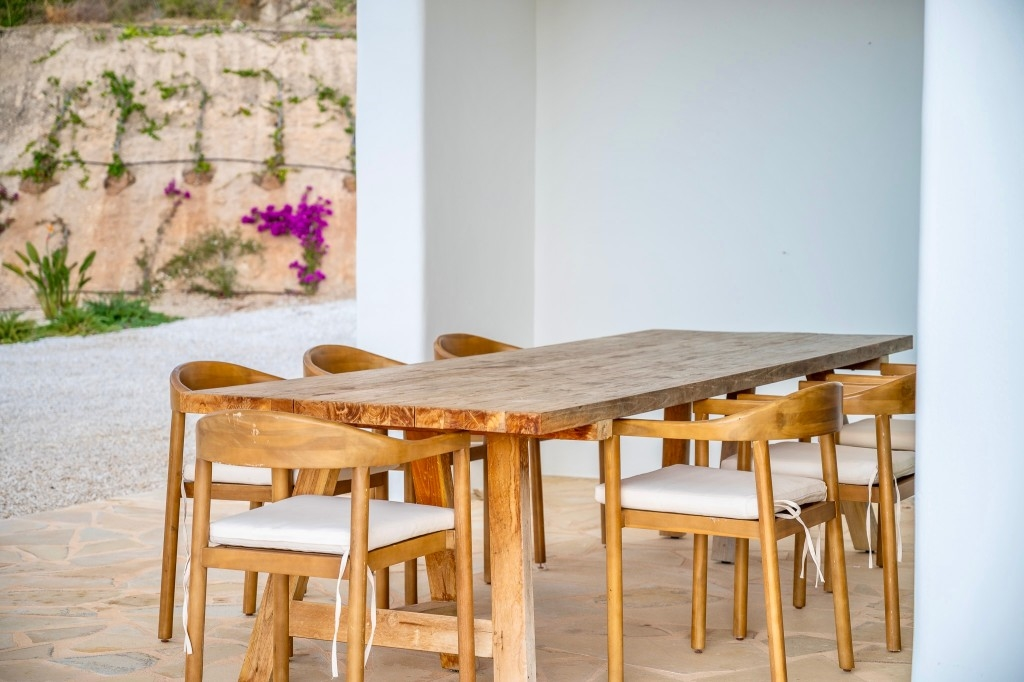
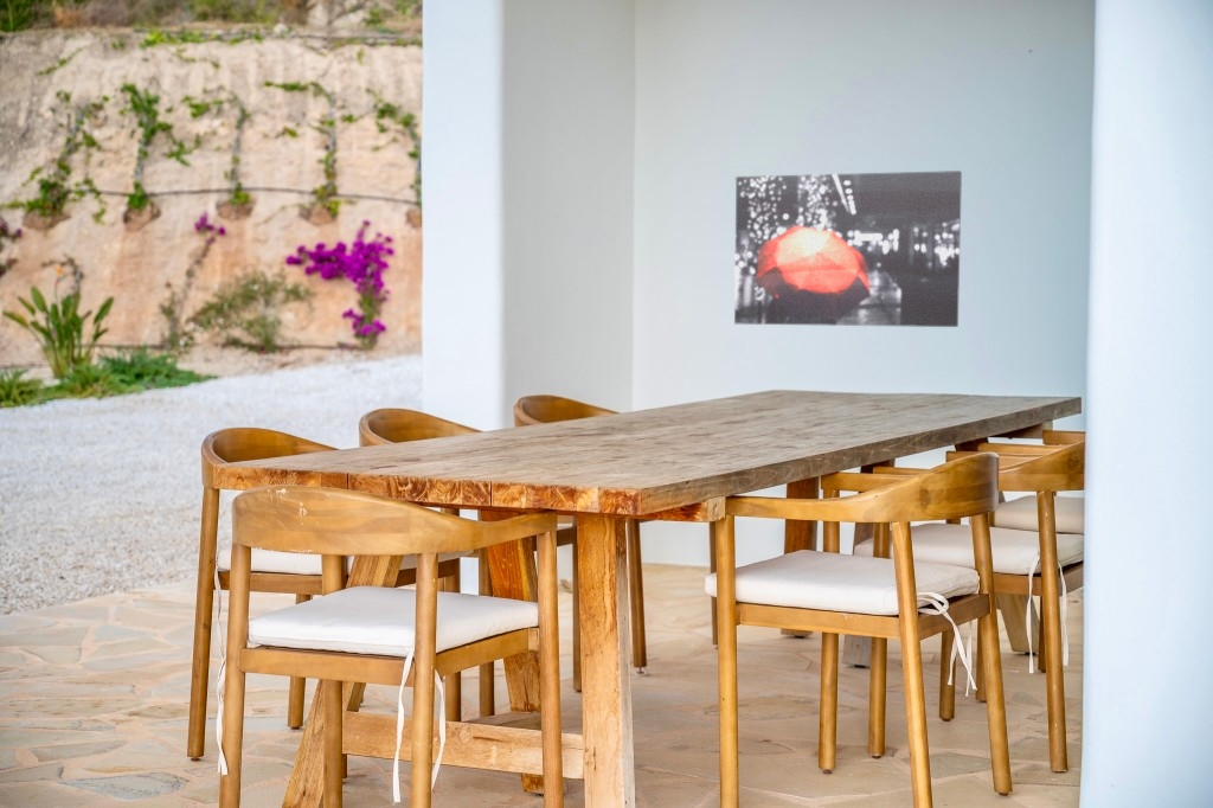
+ wall art [733,169,963,328]
